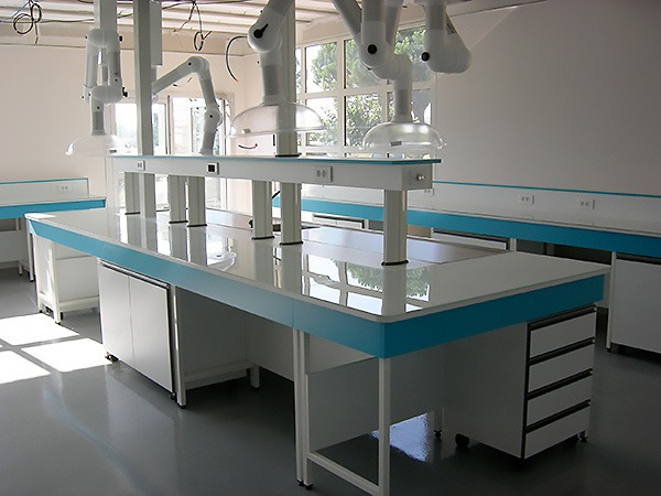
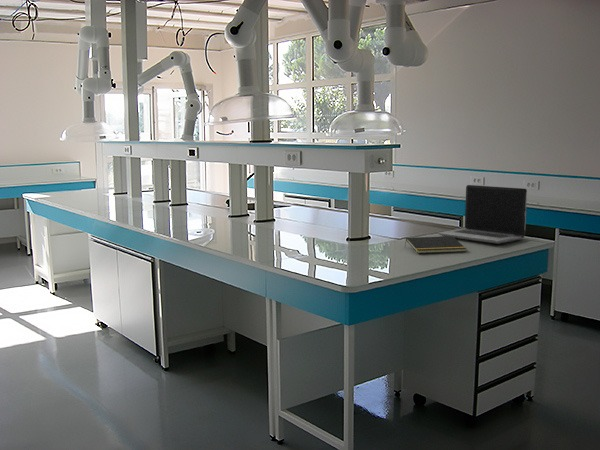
+ notepad [404,236,467,254]
+ laptop computer [437,184,528,245]
